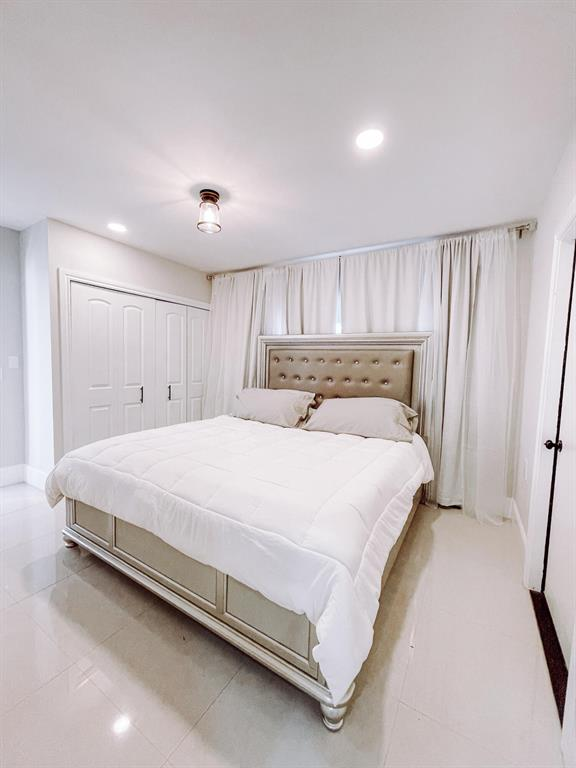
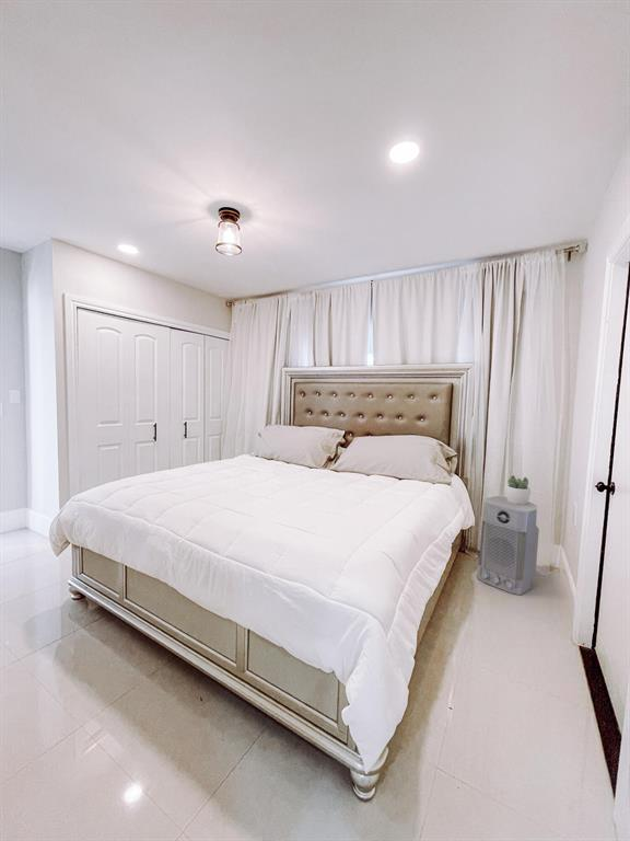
+ succulent plant [504,474,532,505]
+ air purifier [476,495,540,596]
